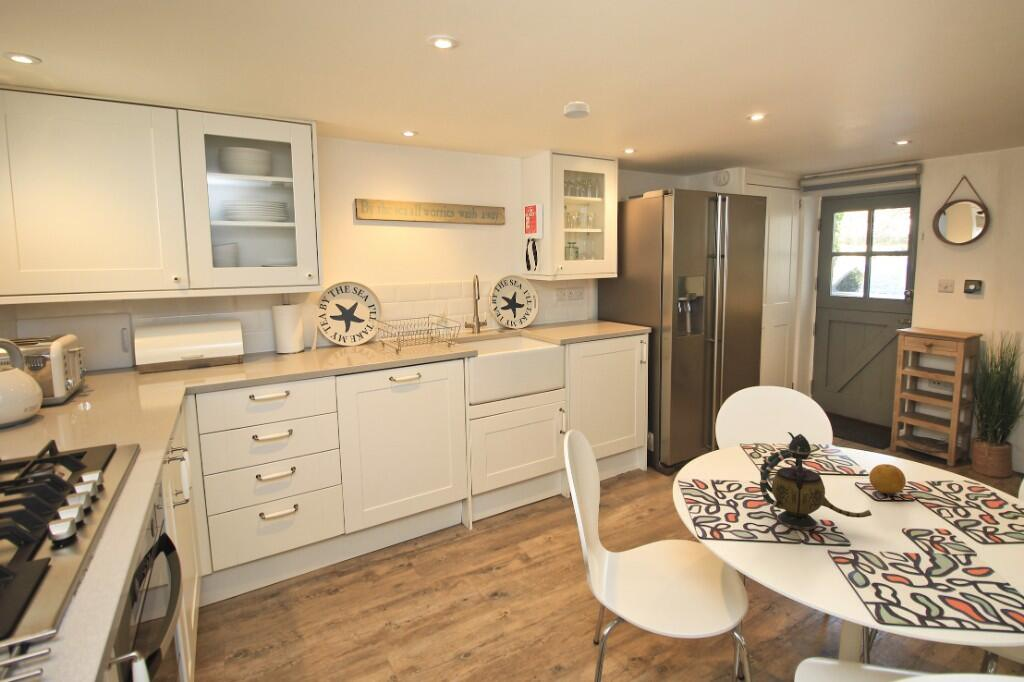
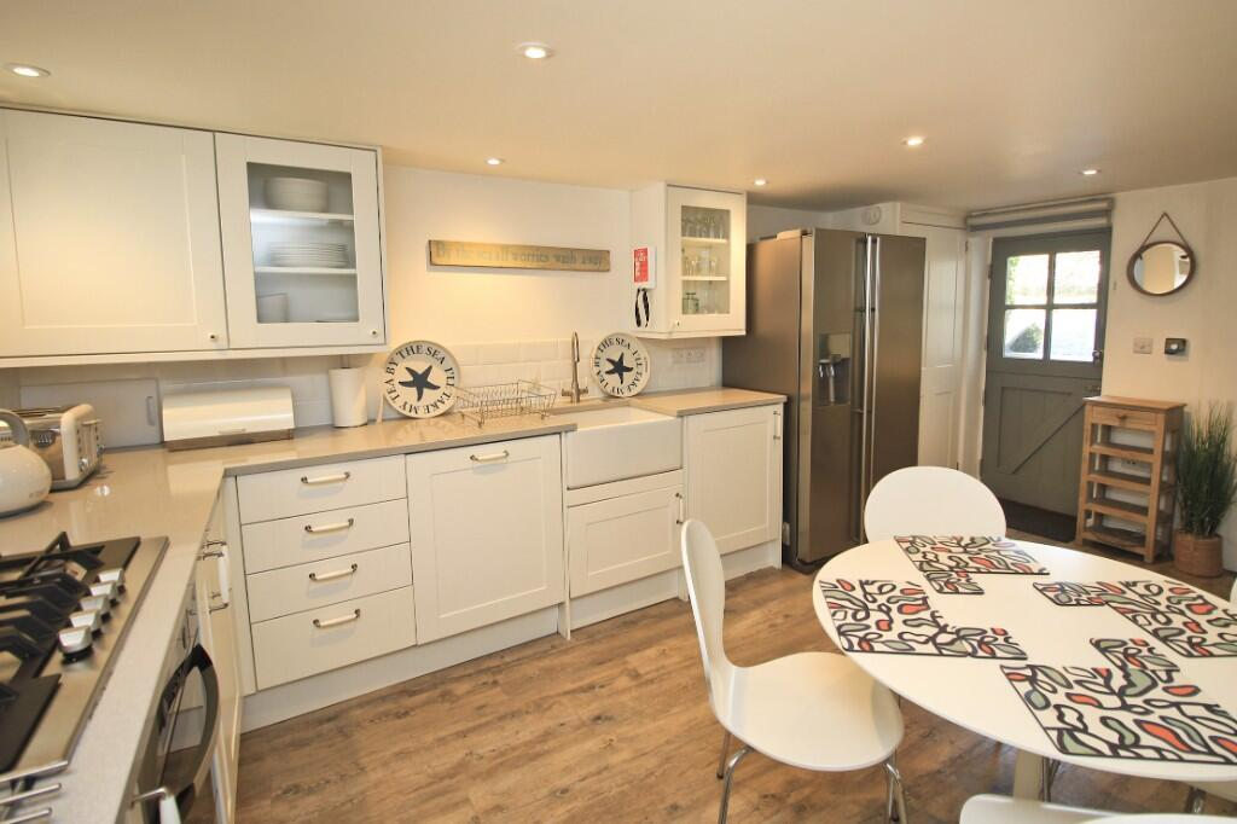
- teapot [759,431,873,531]
- fruit [868,463,907,495]
- smoke detector [563,100,590,119]
